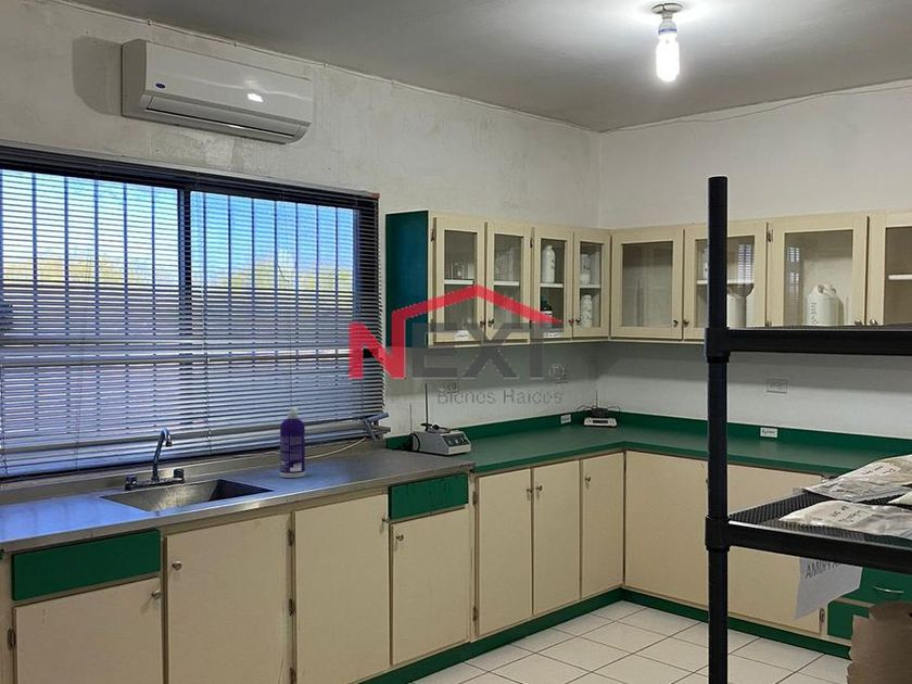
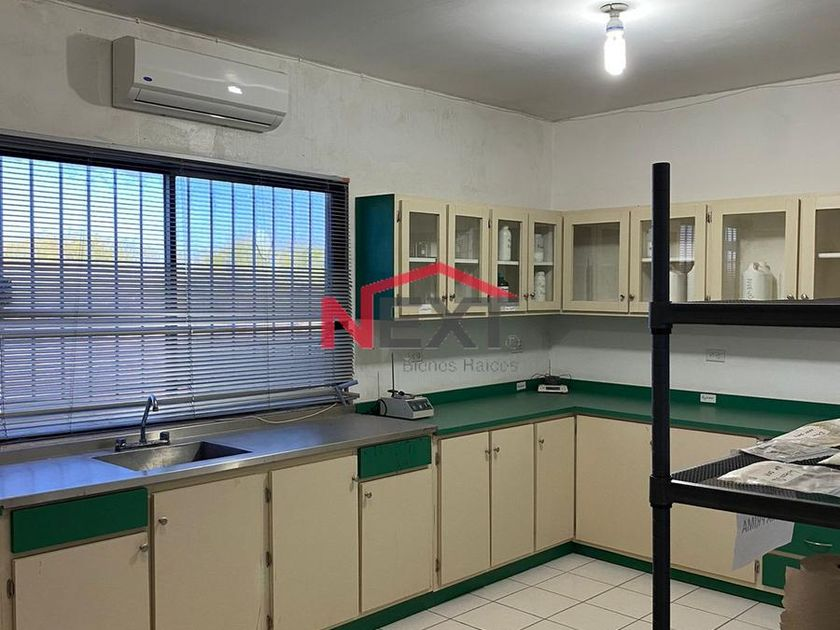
- spray bottle [279,407,306,479]
